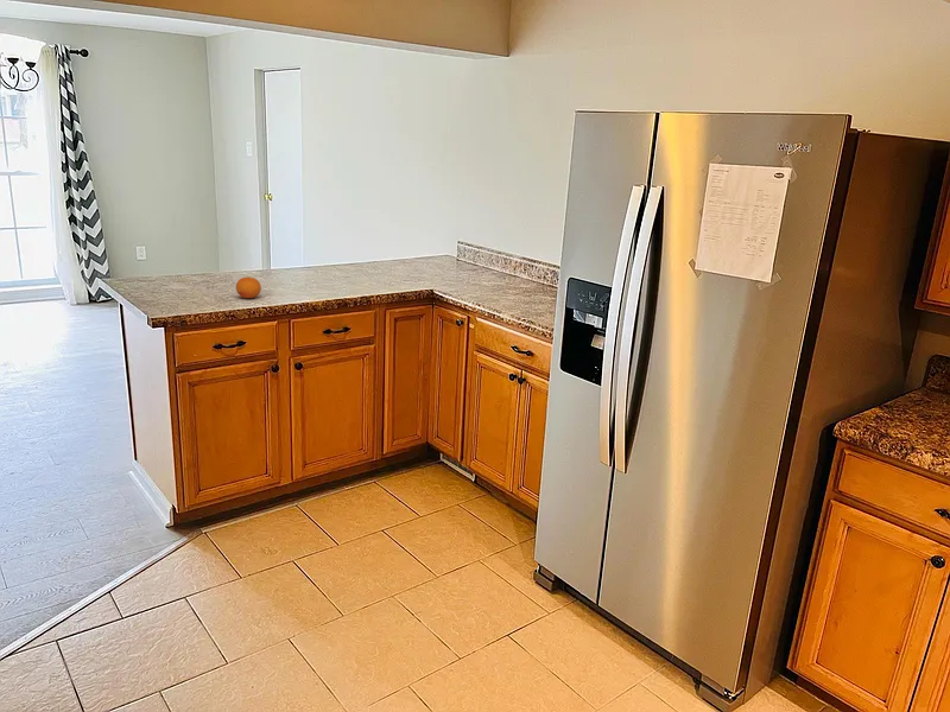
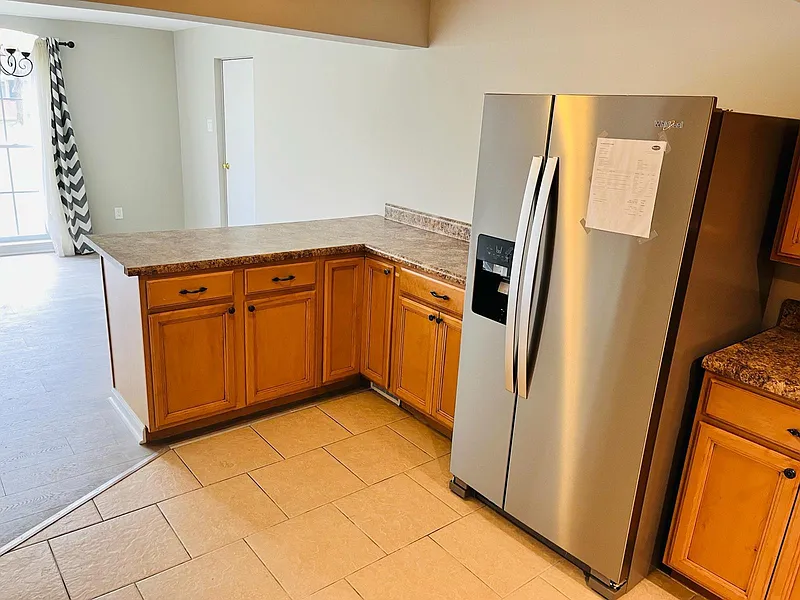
- fruit [235,276,262,299]
